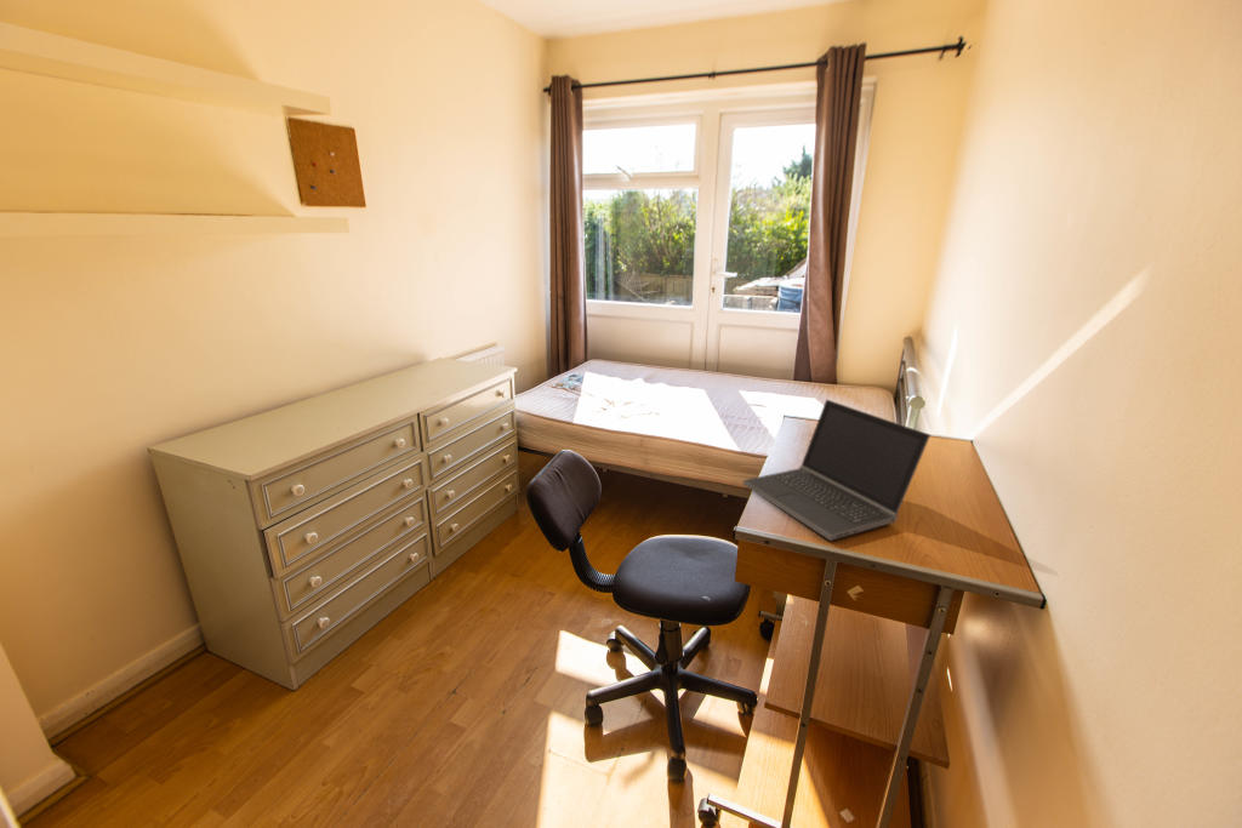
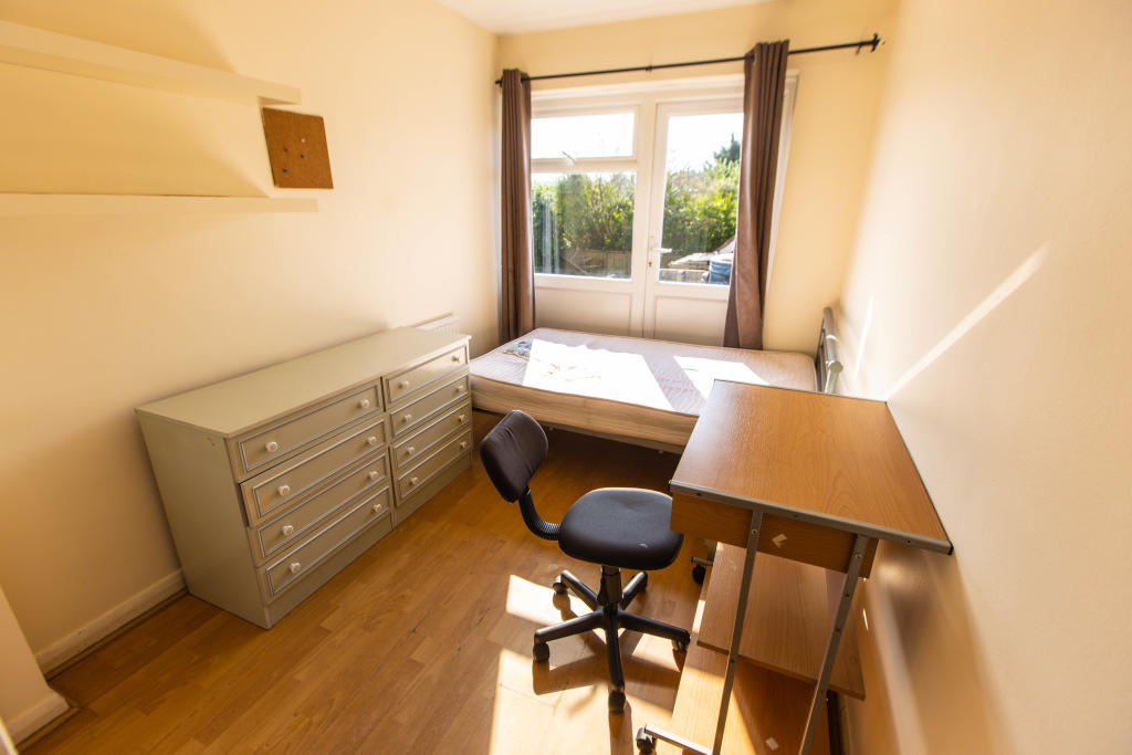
- laptop computer [741,399,932,542]
